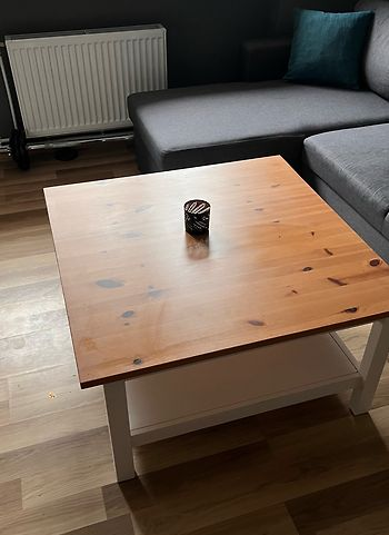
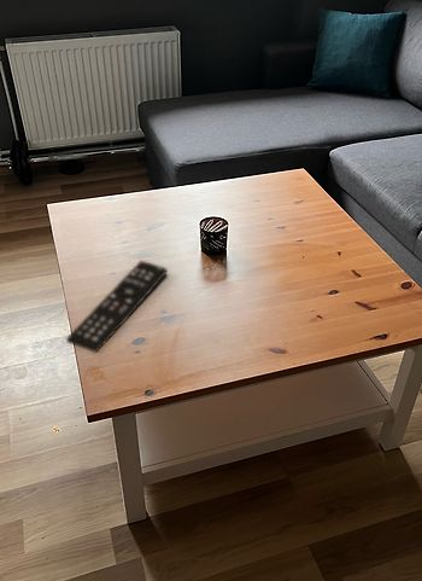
+ remote control [65,260,169,354]
